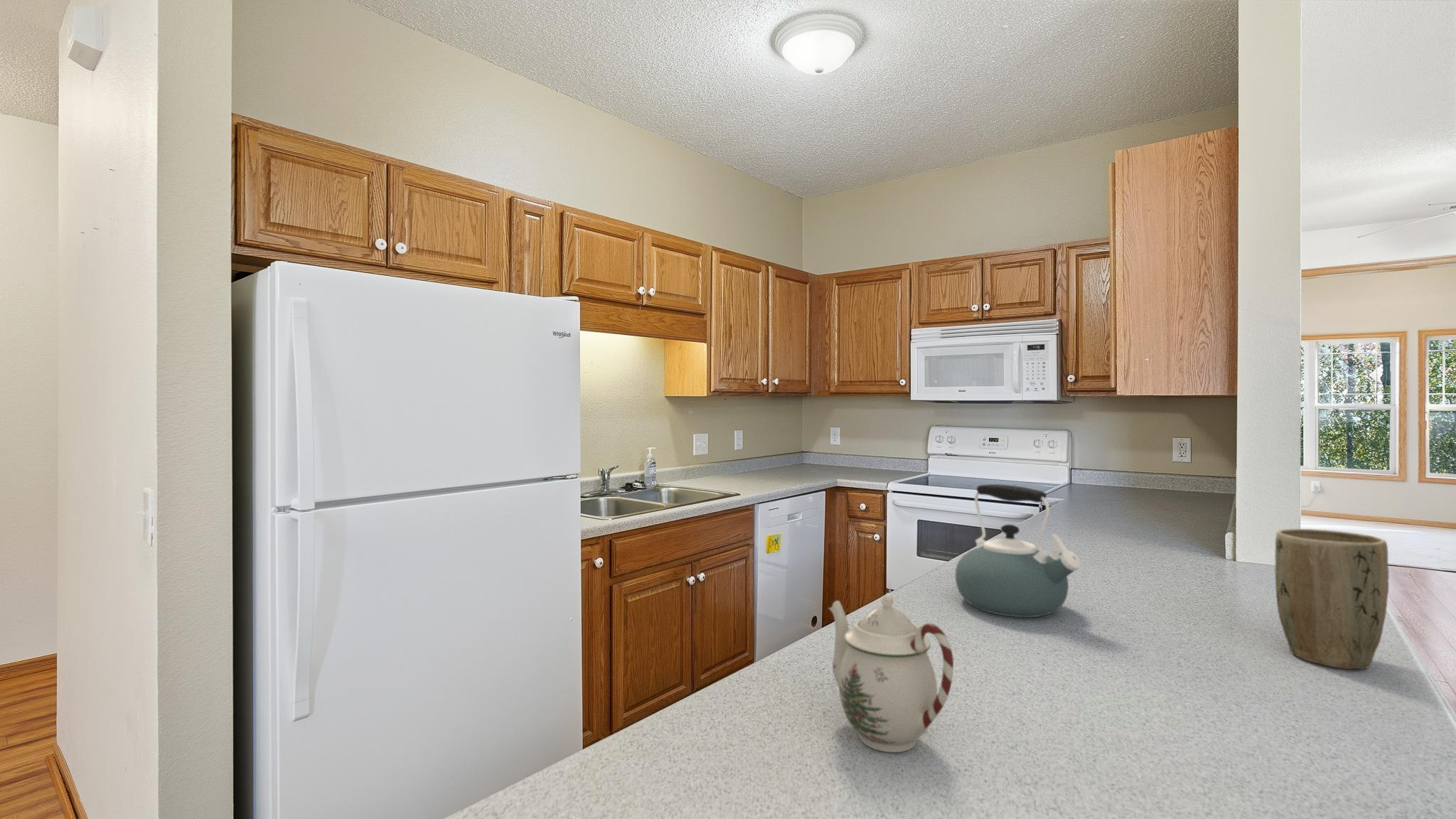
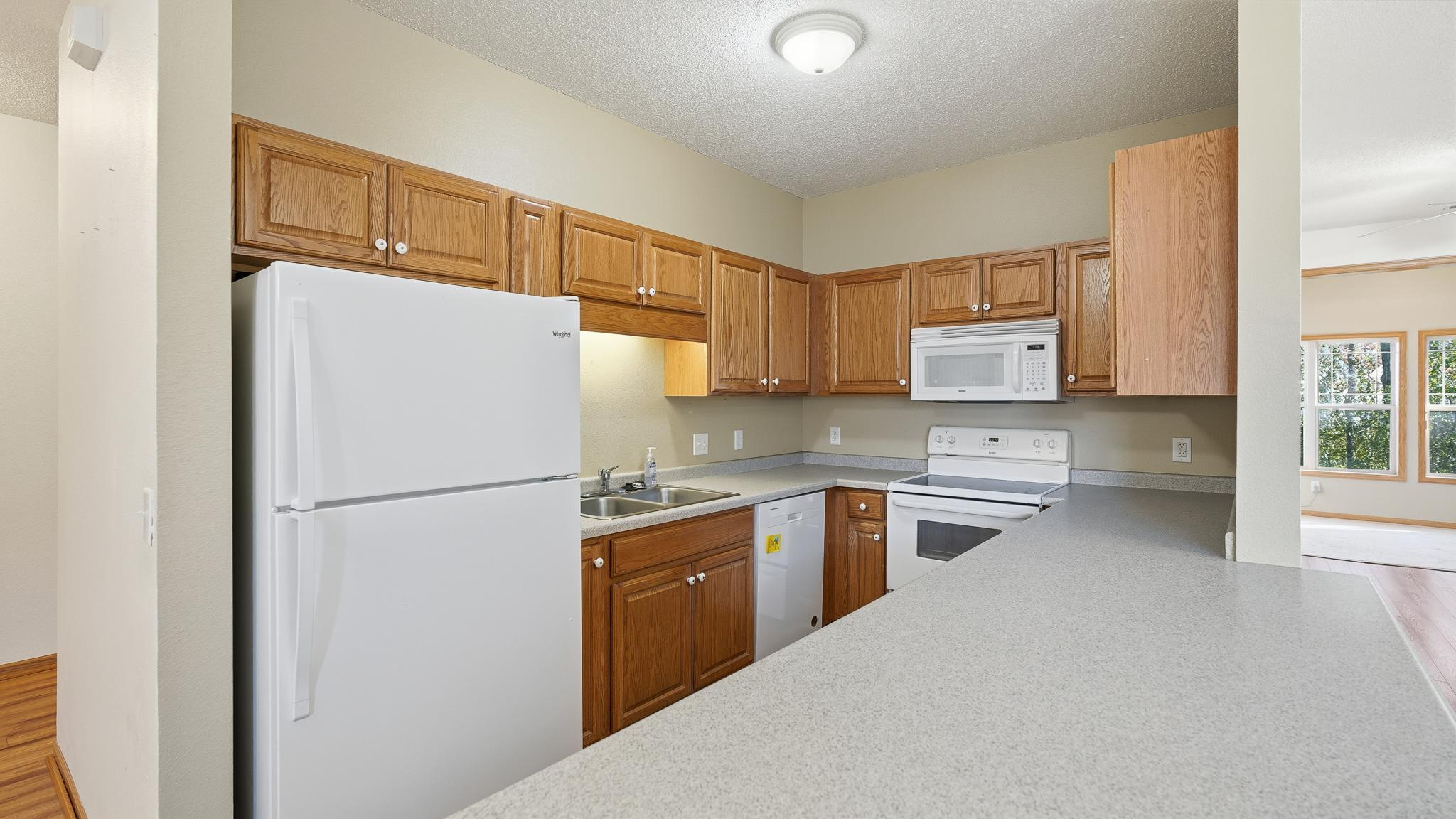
- plant pot [1274,528,1390,670]
- kettle [955,483,1083,618]
- teapot [828,594,954,753]
